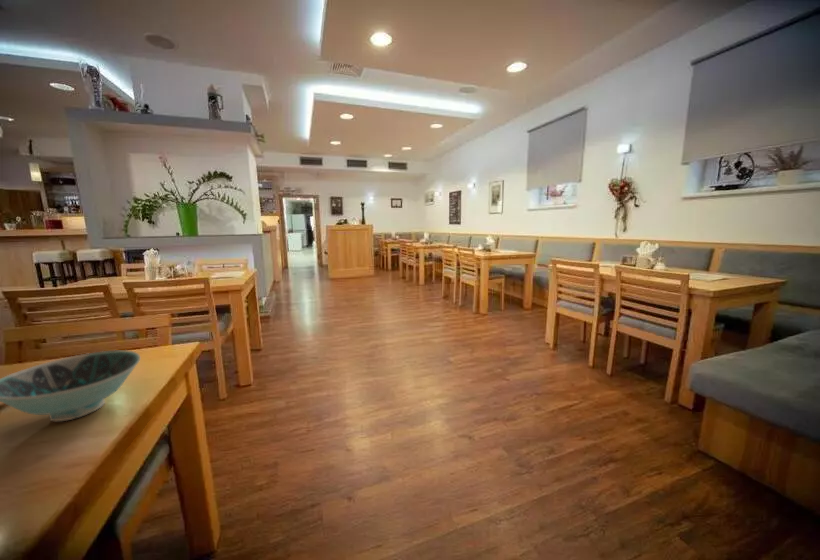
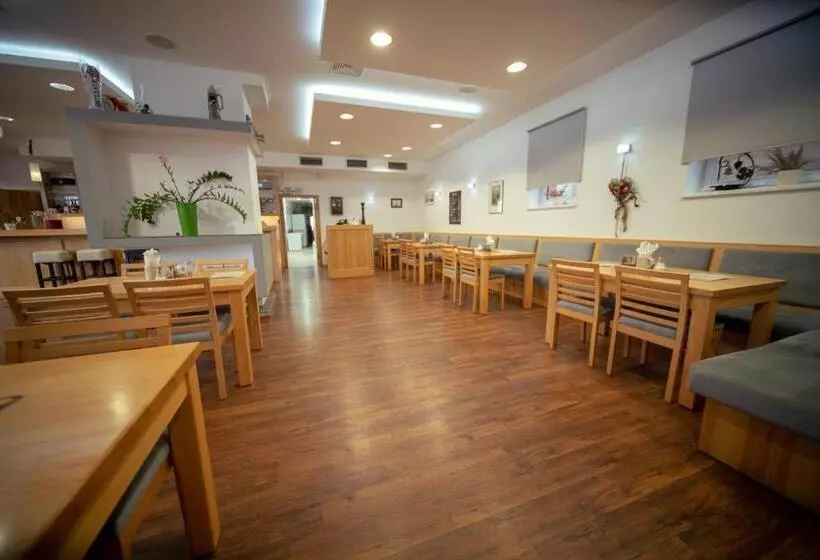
- bowl [0,349,141,422]
